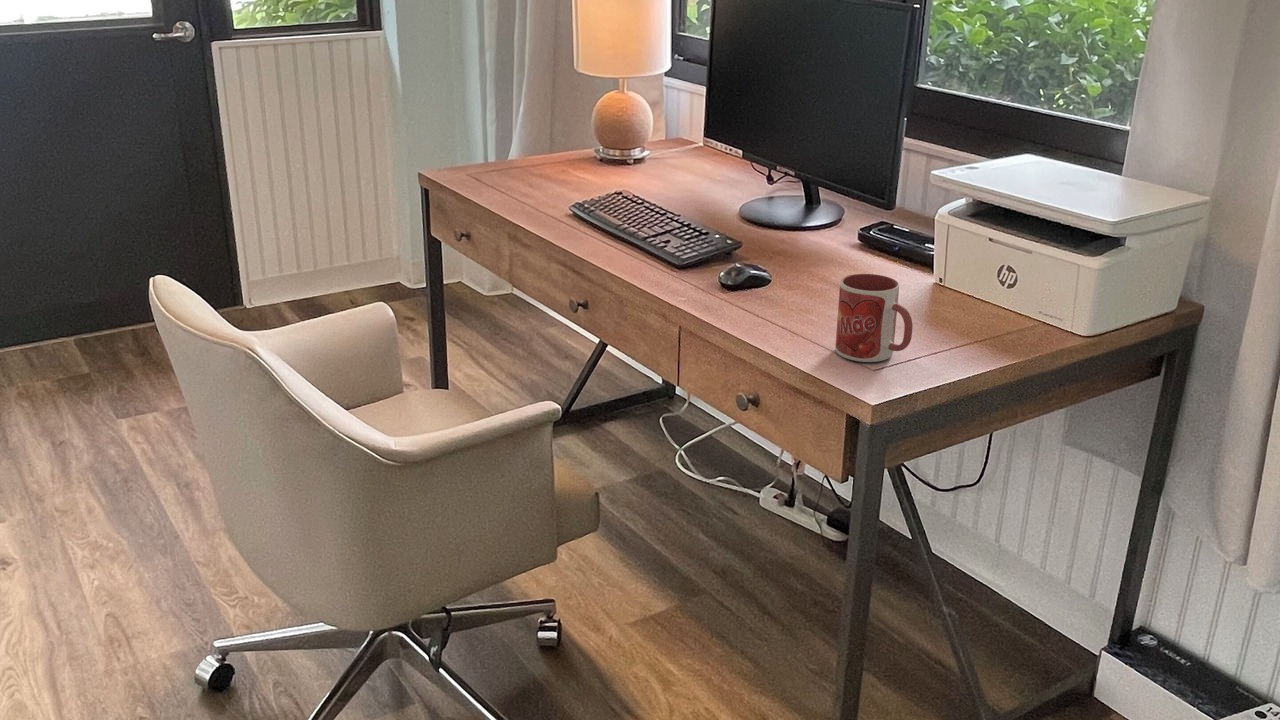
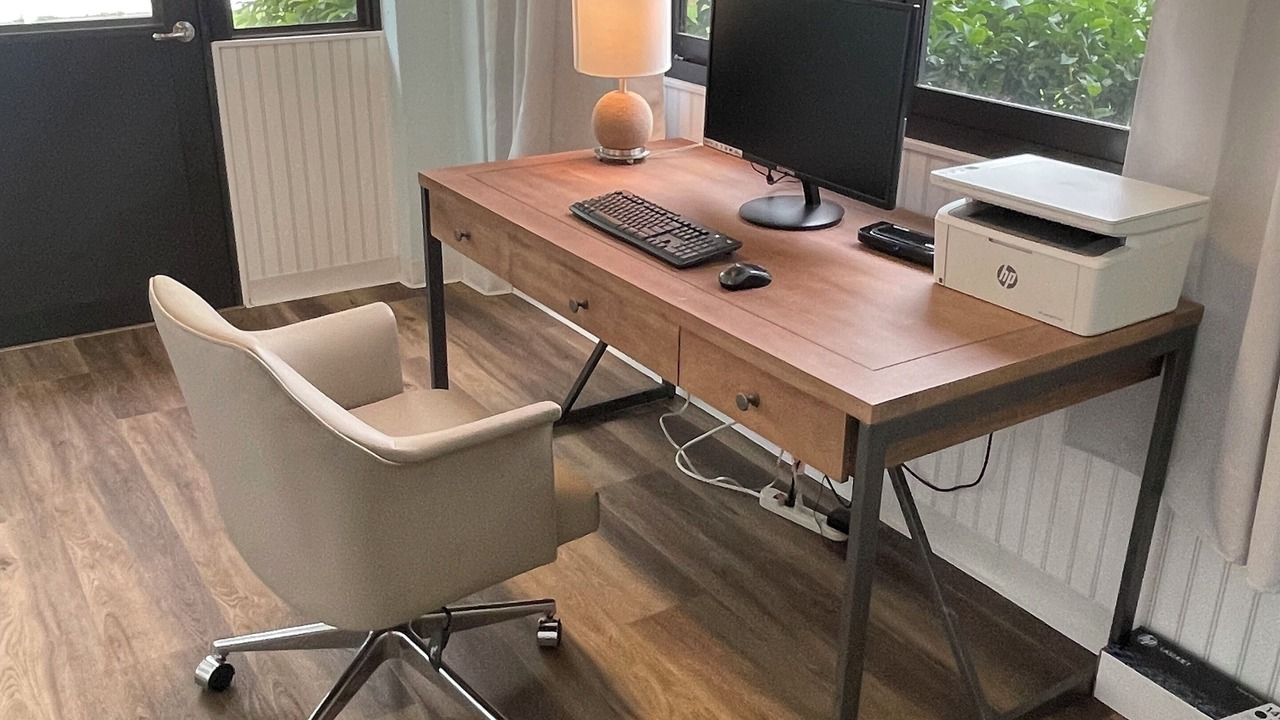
- mug [835,273,914,363]
